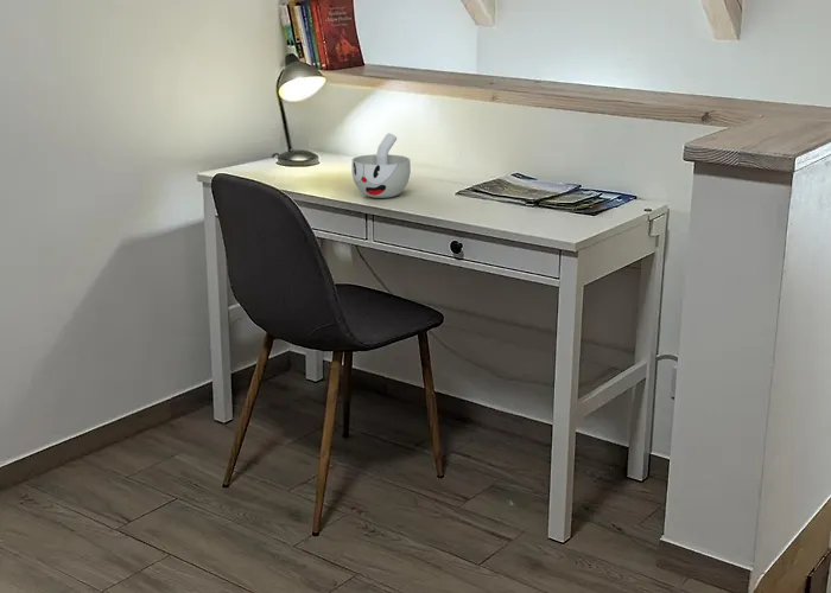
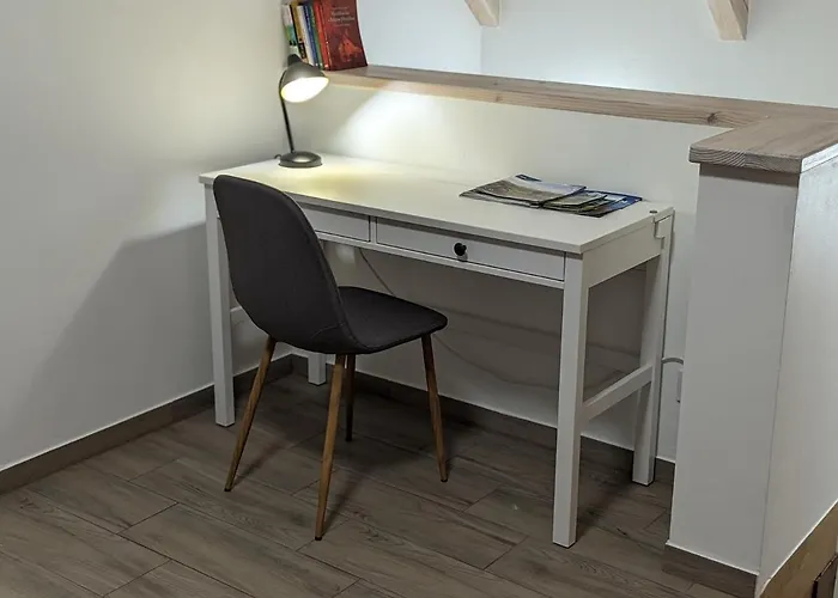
- cup [350,132,412,199]
